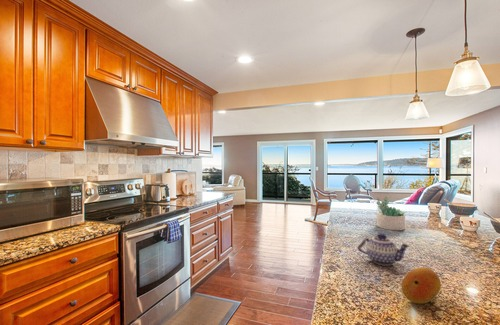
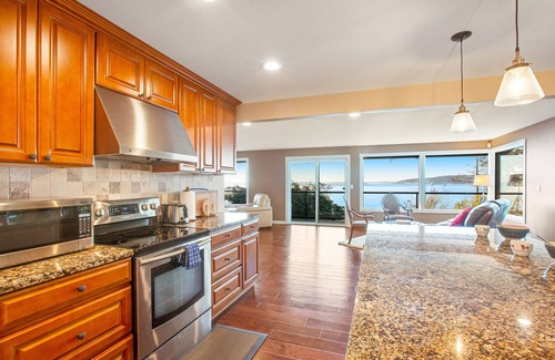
- teapot [356,232,411,267]
- fruit [401,266,442,305]
- succulent plant [376,196,407,231]
